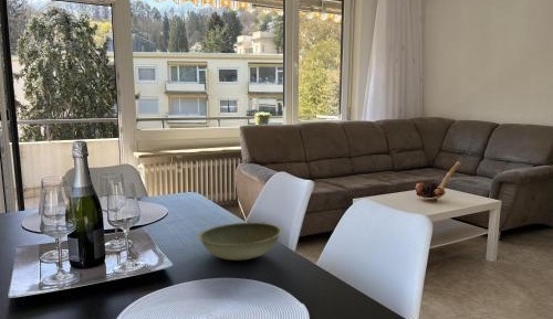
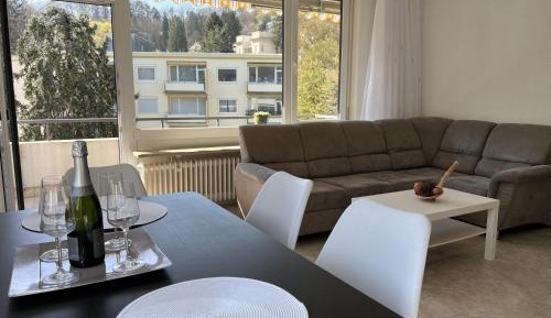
- bowl [196,221,283,262]
